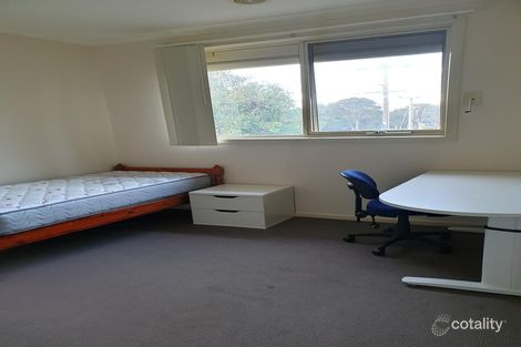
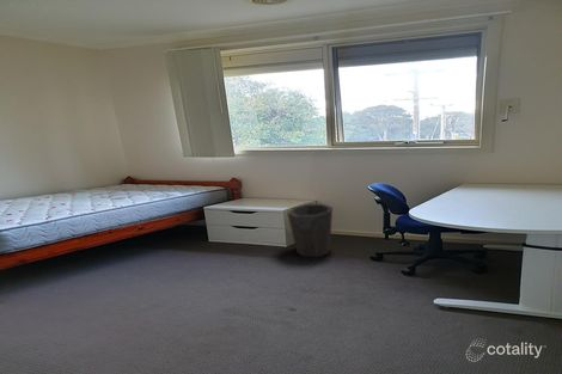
+ waste bin [286,203,334,258]
